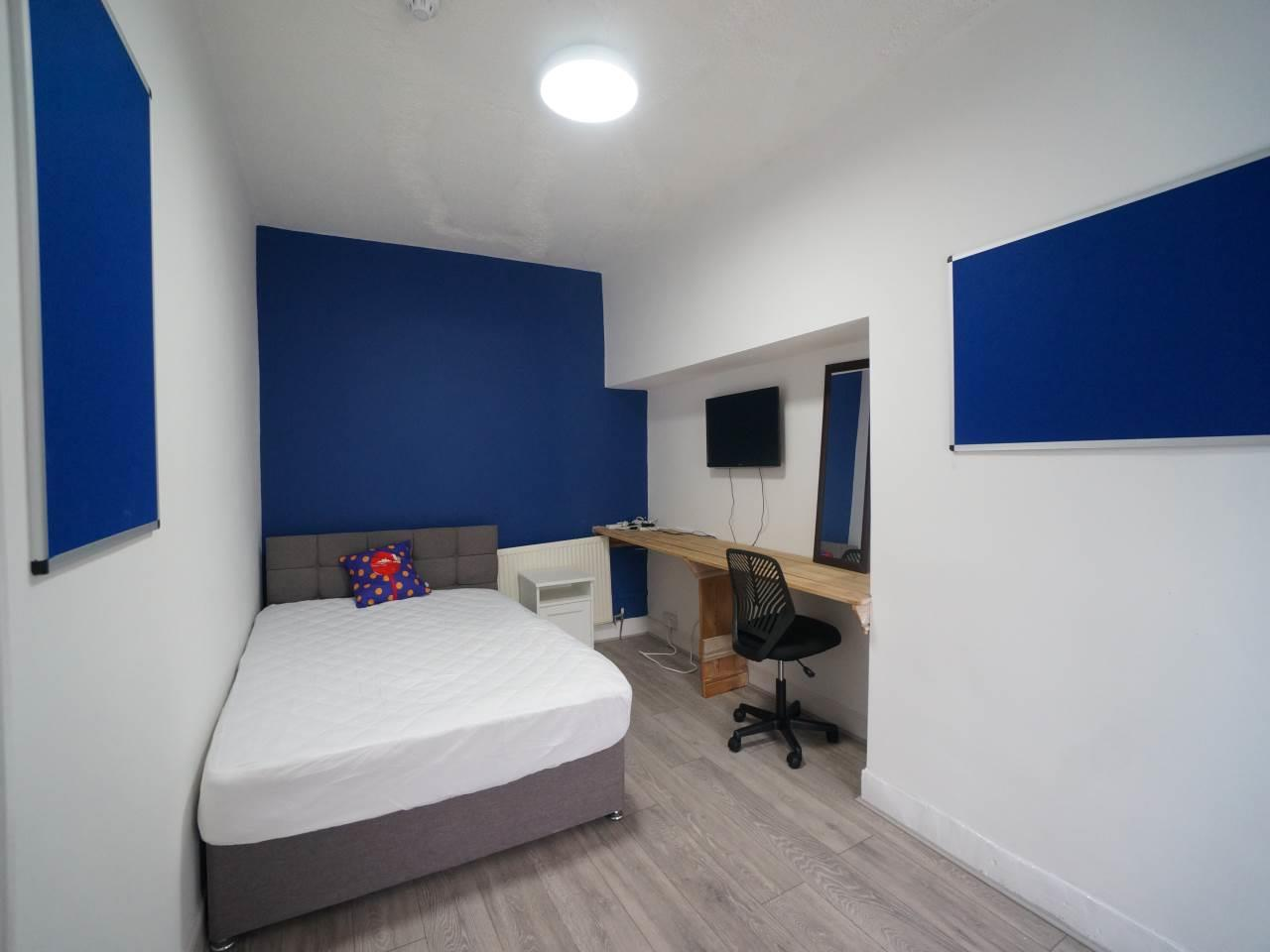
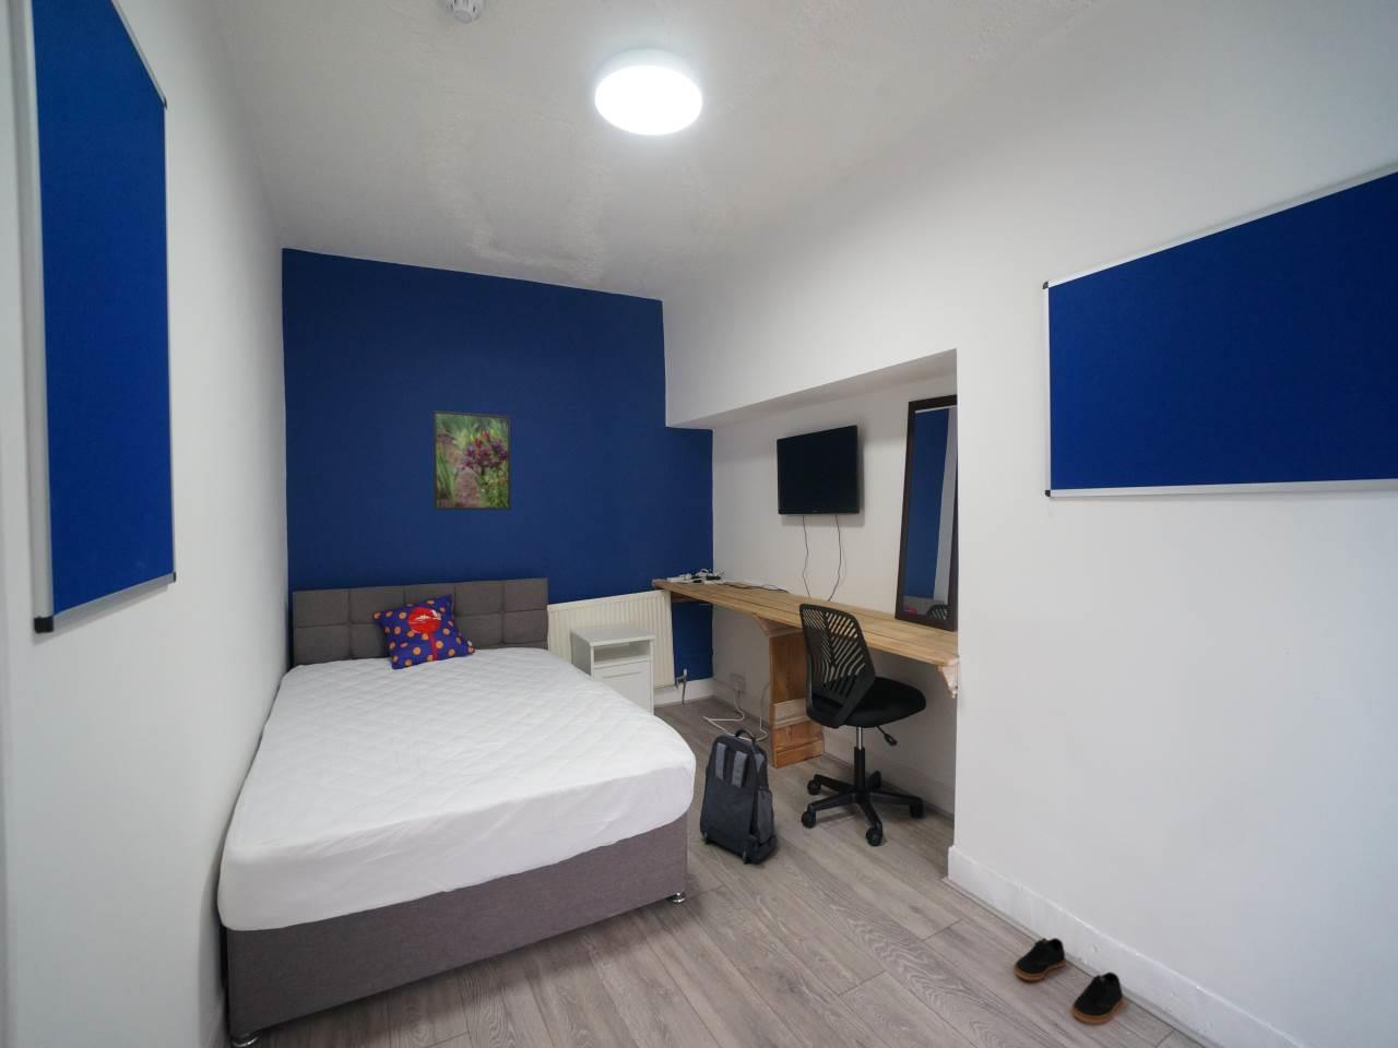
+ shoes [1013,937,1125,1025]
+ backpack [699,728,777,864]
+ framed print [433,410,512,511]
